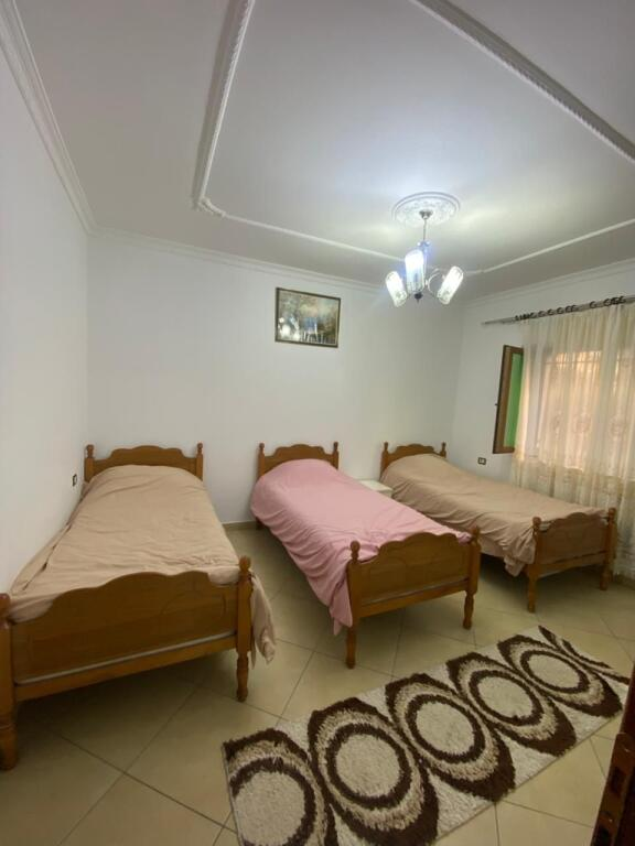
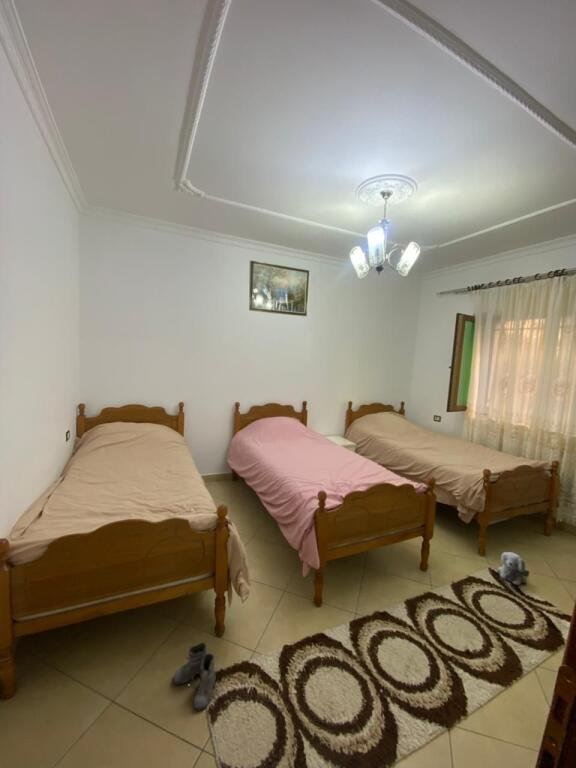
+ boots [173,641,222,712]
+ plush toy [497,551,530,586]
